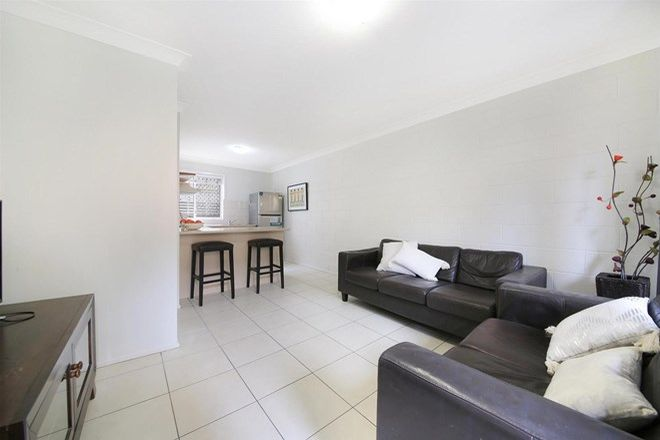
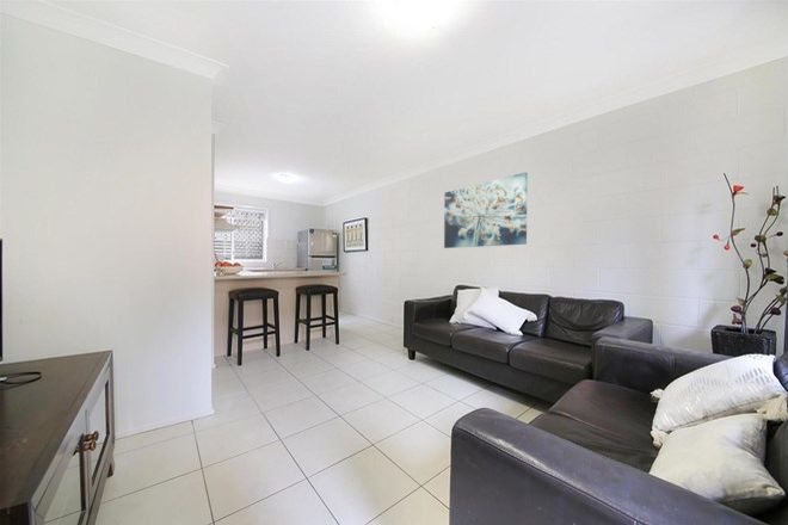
+ wall art [443,172,529,249]
